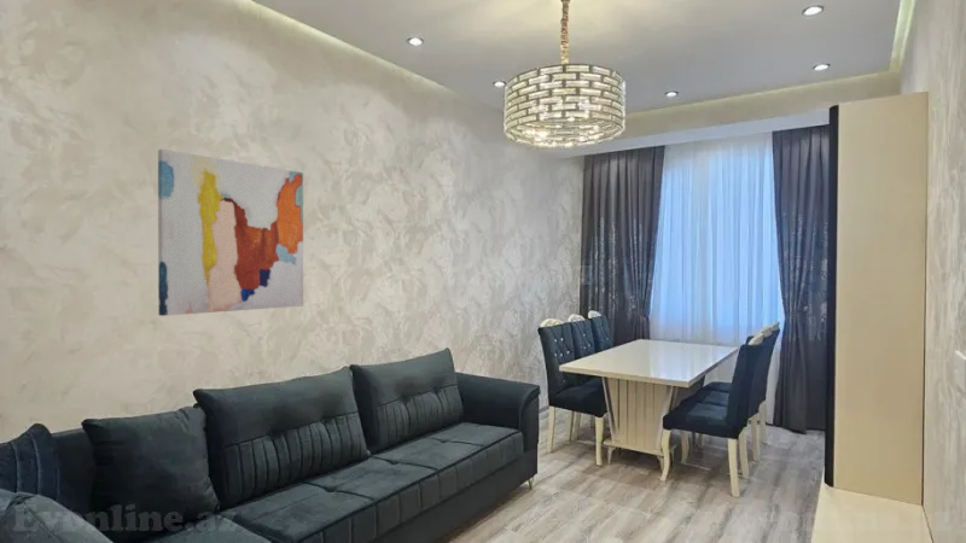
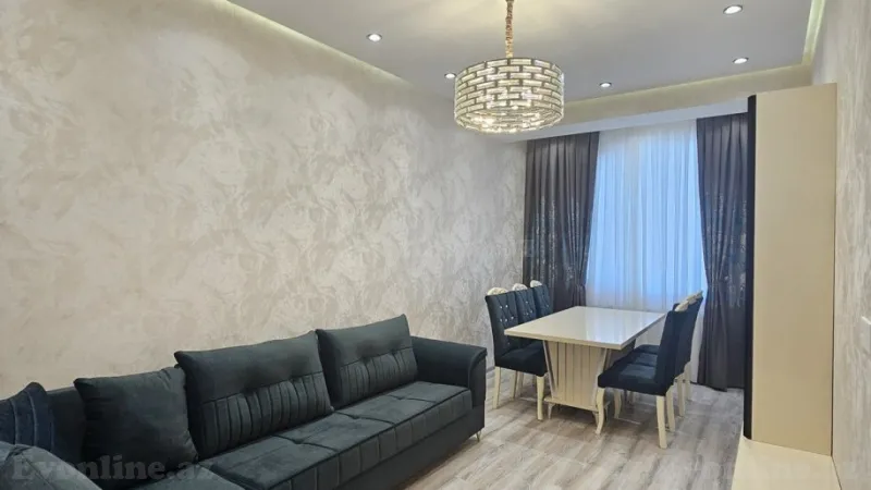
- wall art [157,148,304,317]
